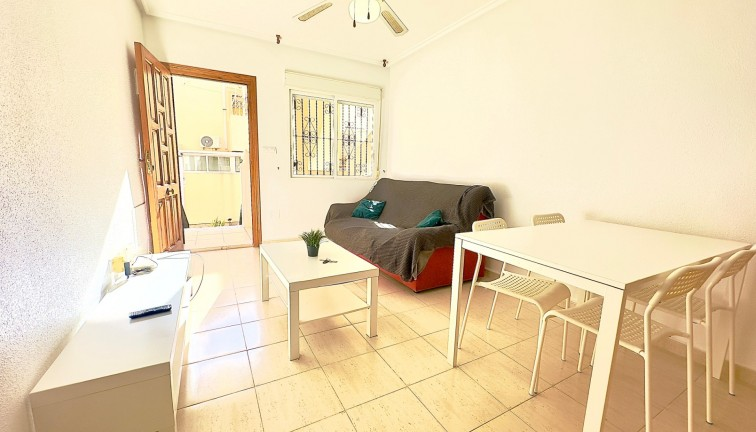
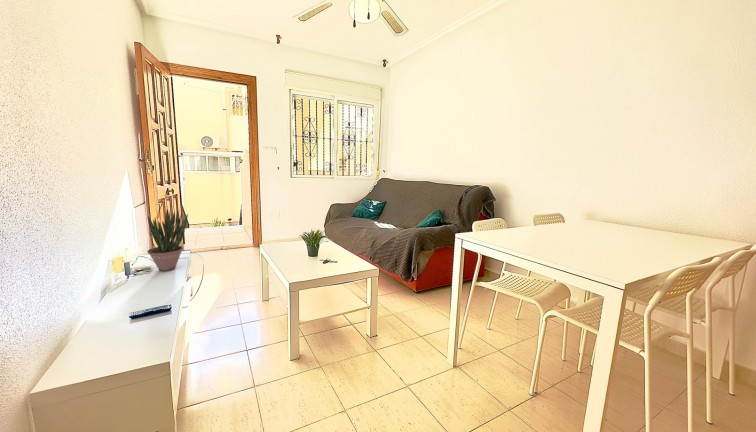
+ potted plant [147,208,189,272]
